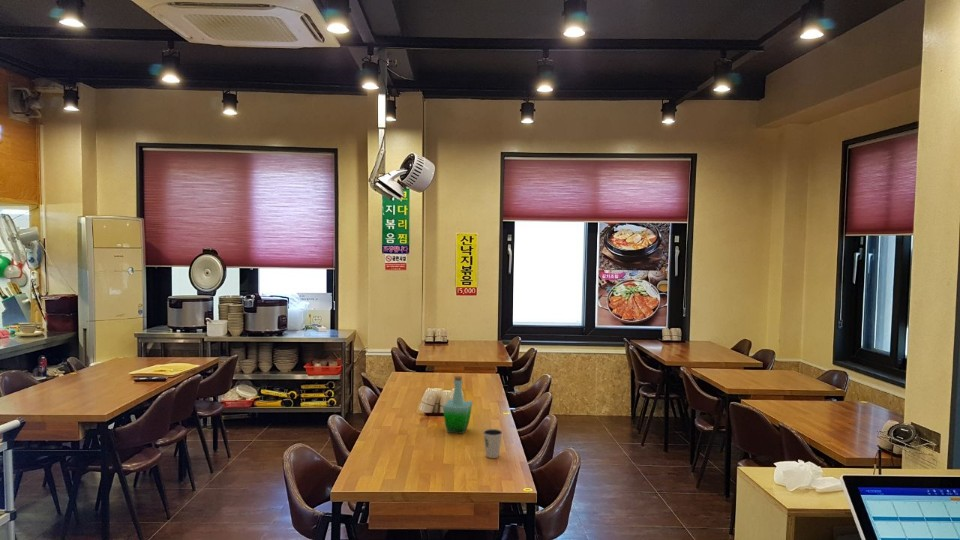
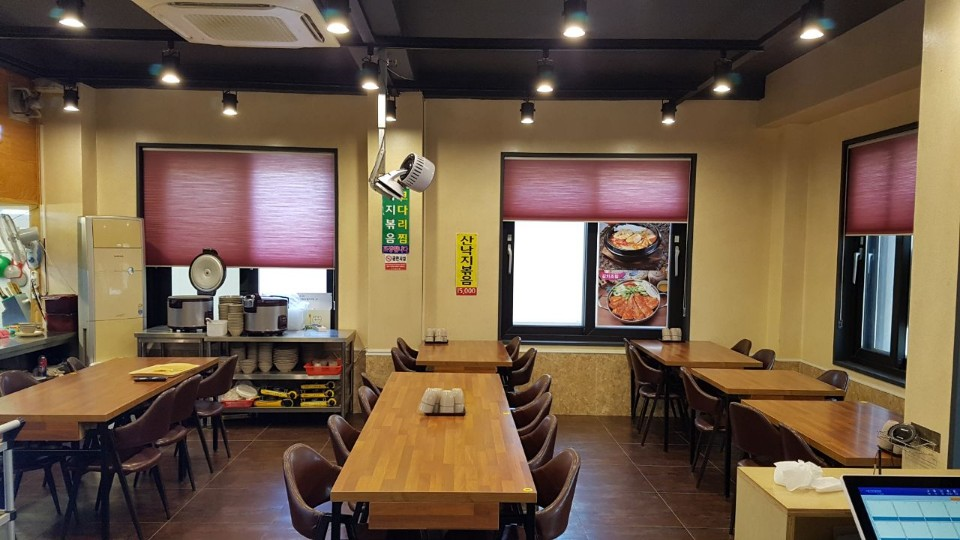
- bottle [442,375,473,435]
- dixie cup [482,428,503,459]
